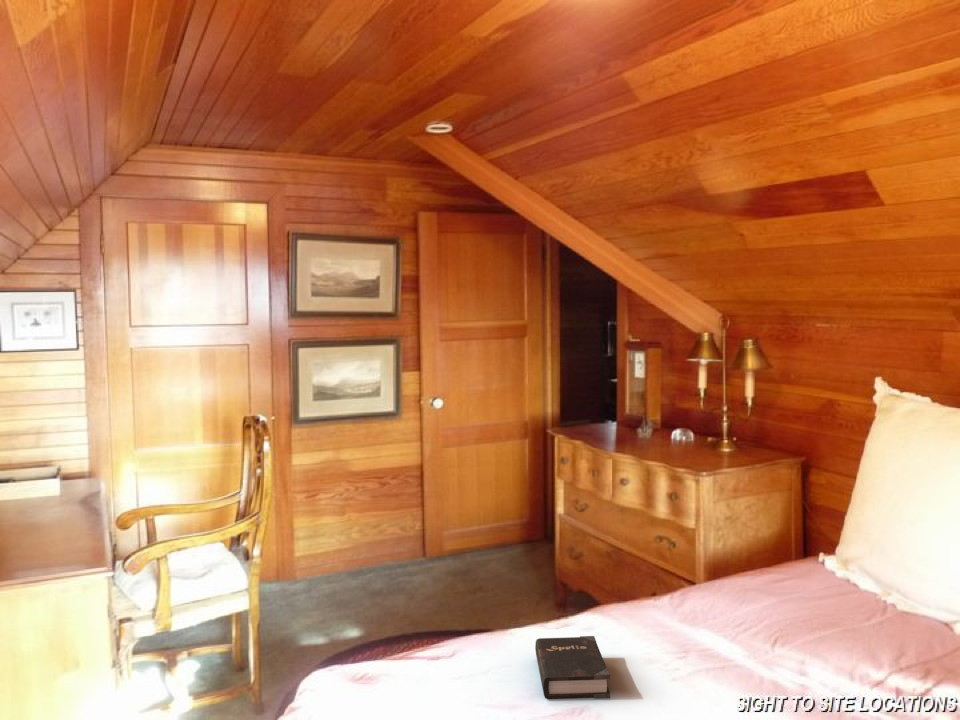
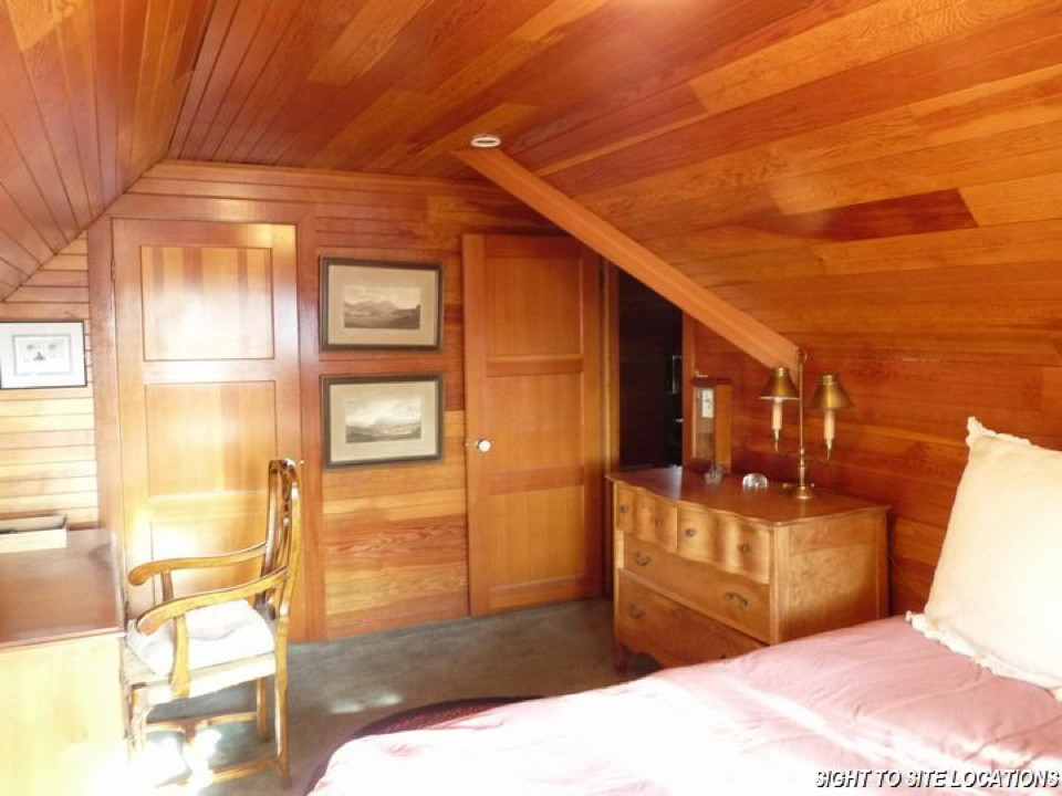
- hardback book [534,635,611,700]
